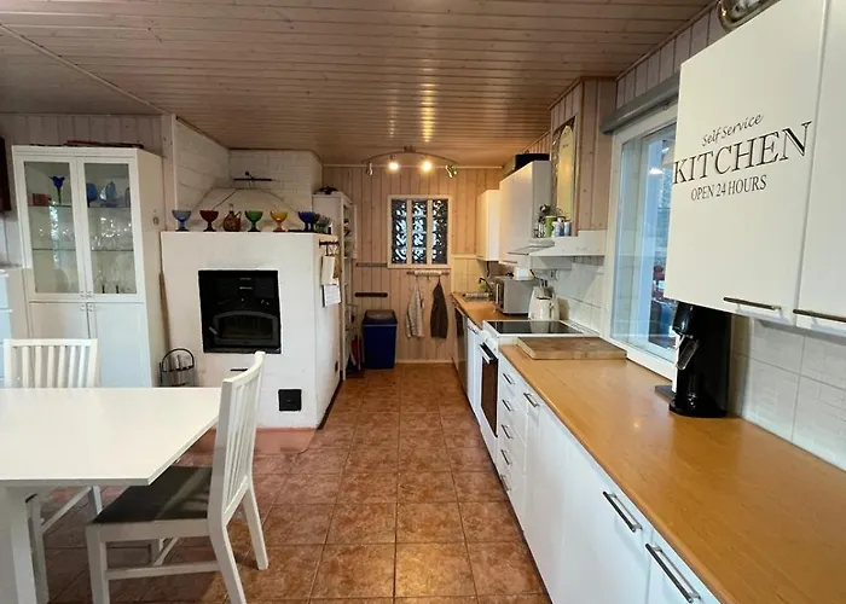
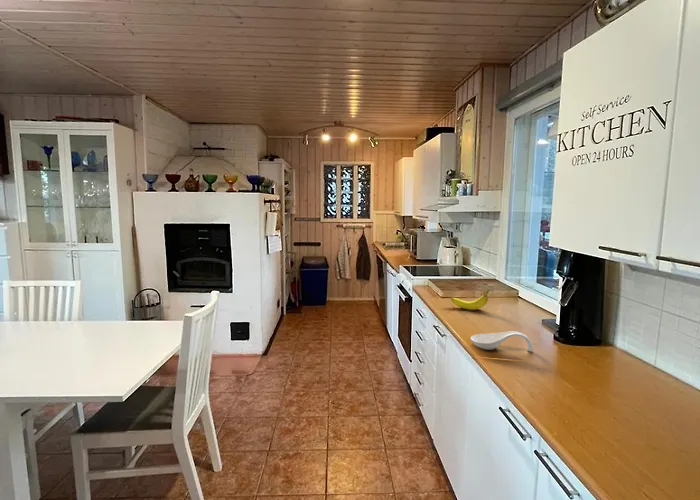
+ spoon rest [470,330,534,353]
+ fruit [450,290,490,311]
